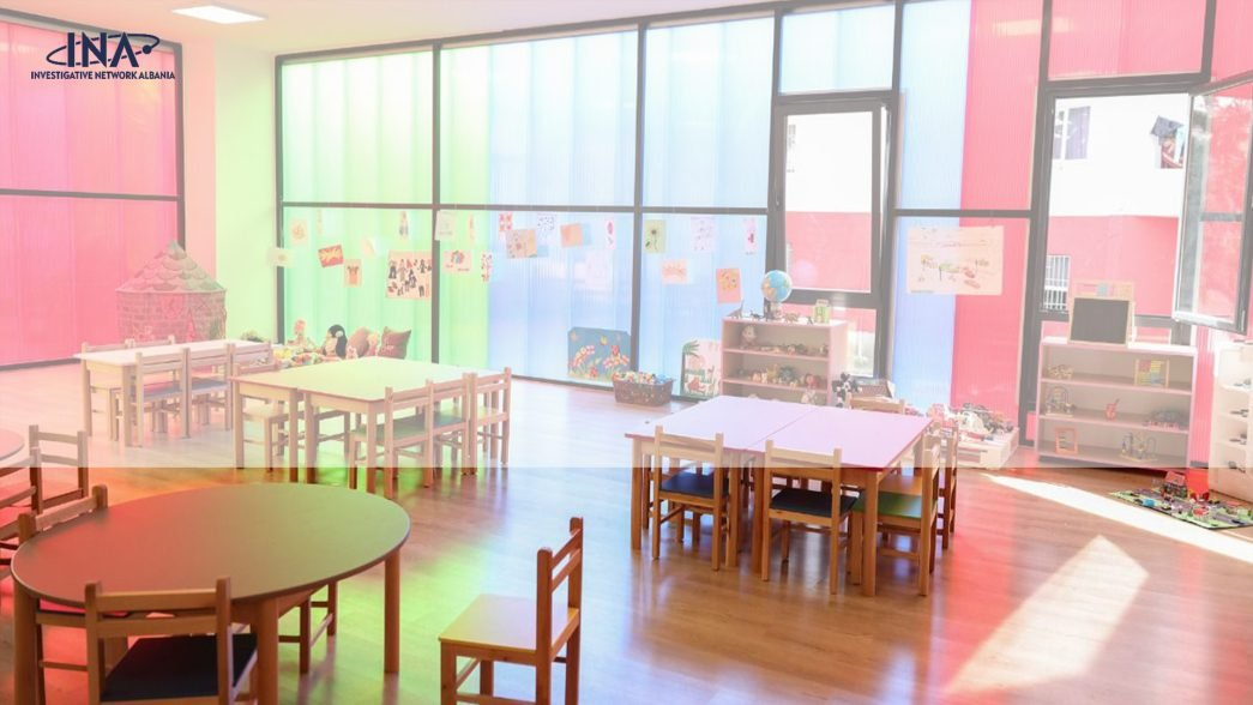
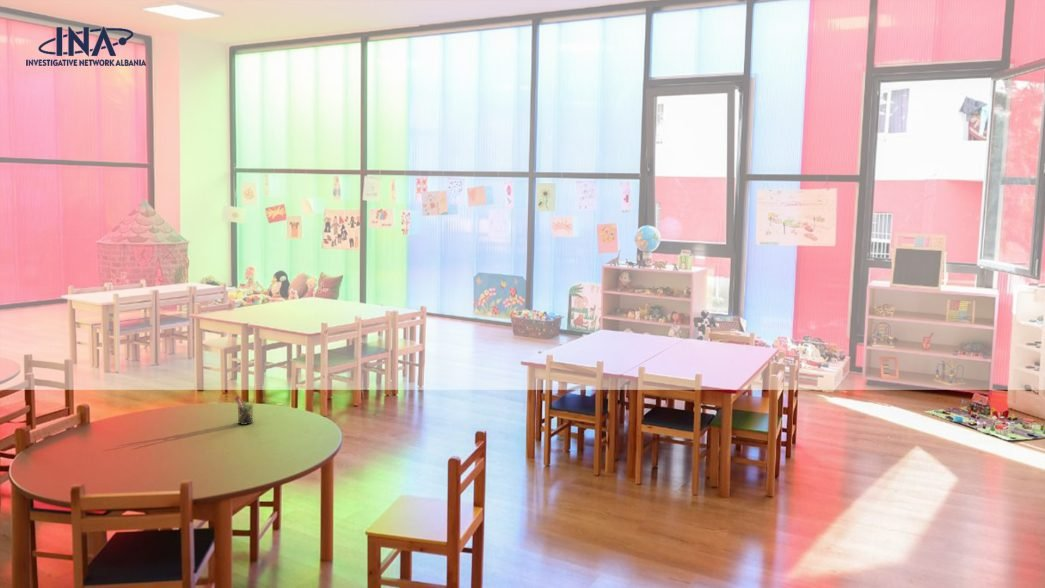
+ pen holder [234,393,257,426]
